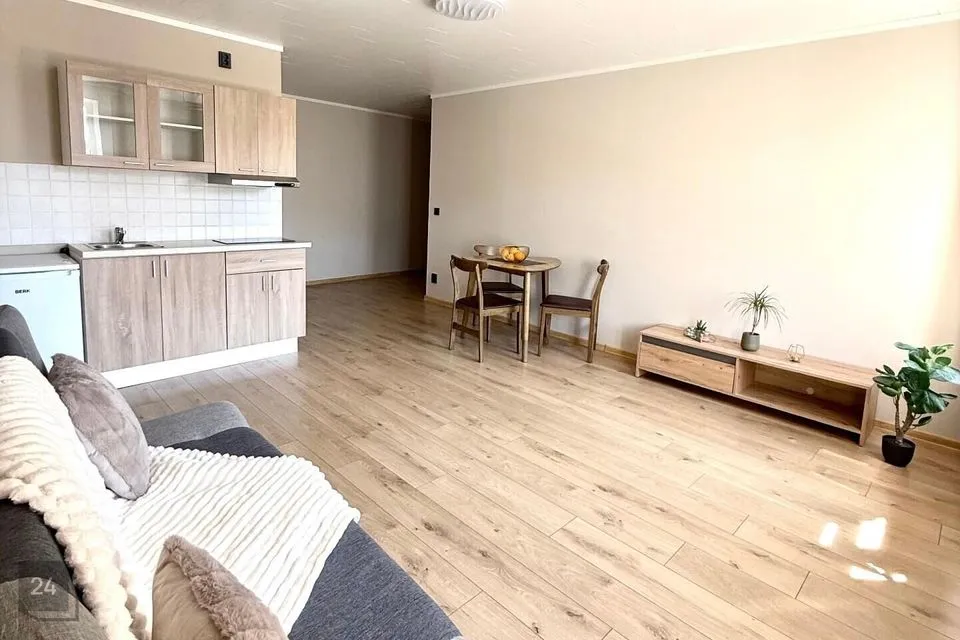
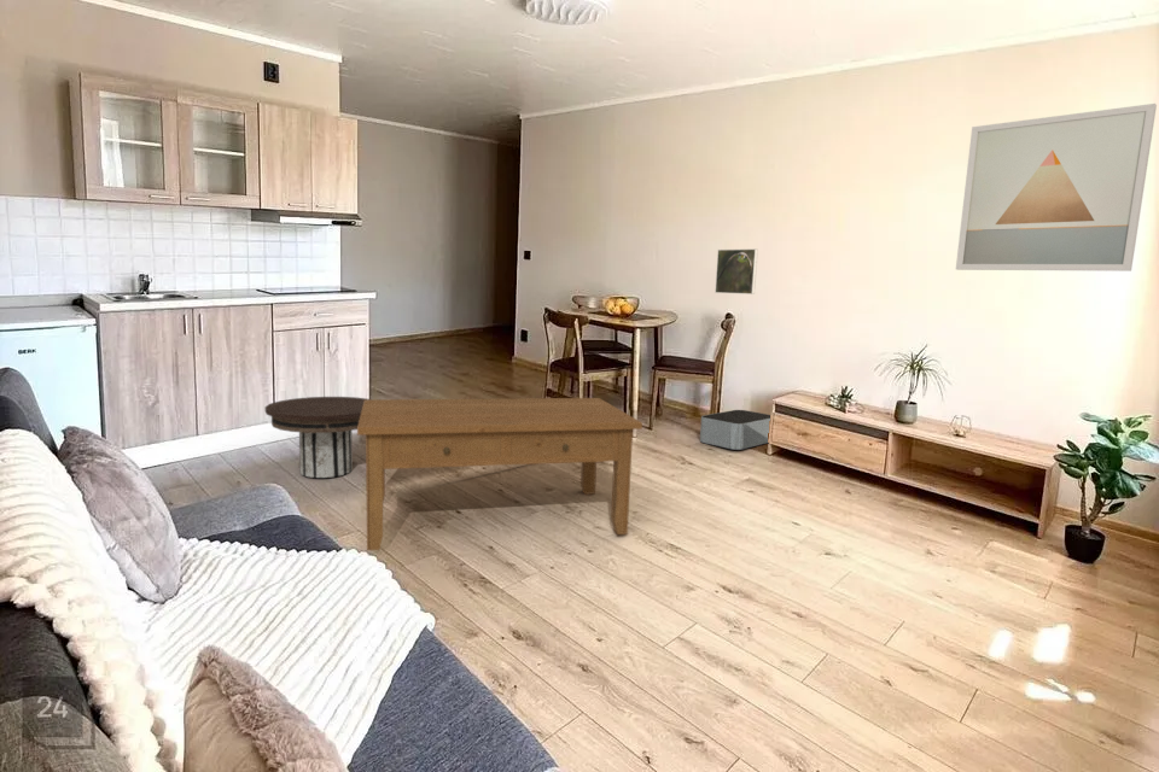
+ coffee table [356,397,643,552]
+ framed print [714,247,759,296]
+ storage bin [699,409,771,451]
+ side table [264,396,368,479]
+ wall art [955,103,1158,273]
